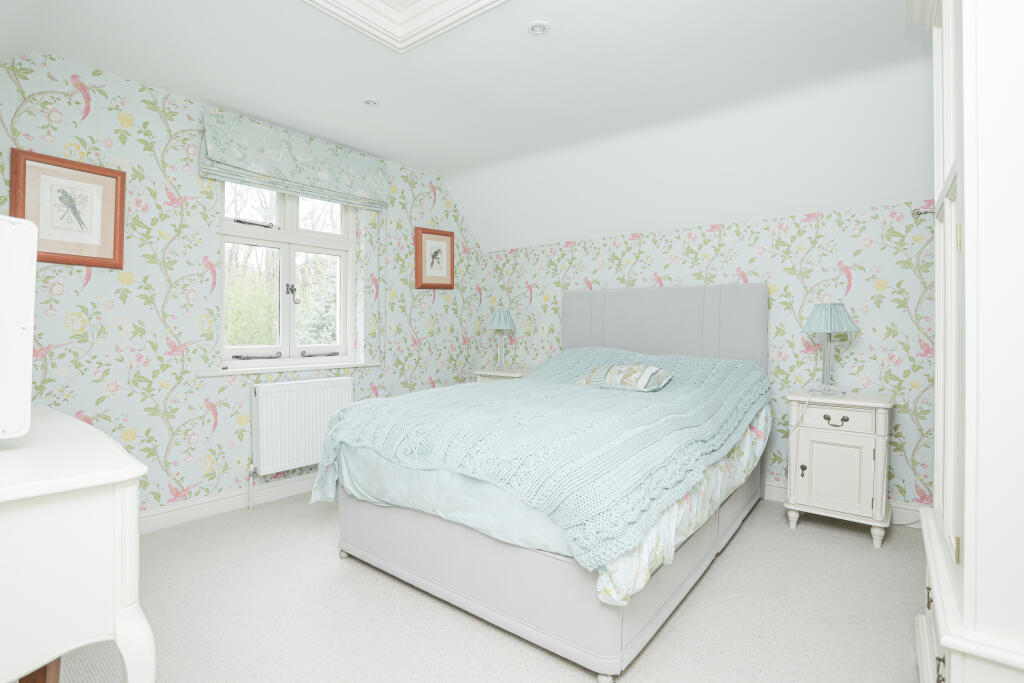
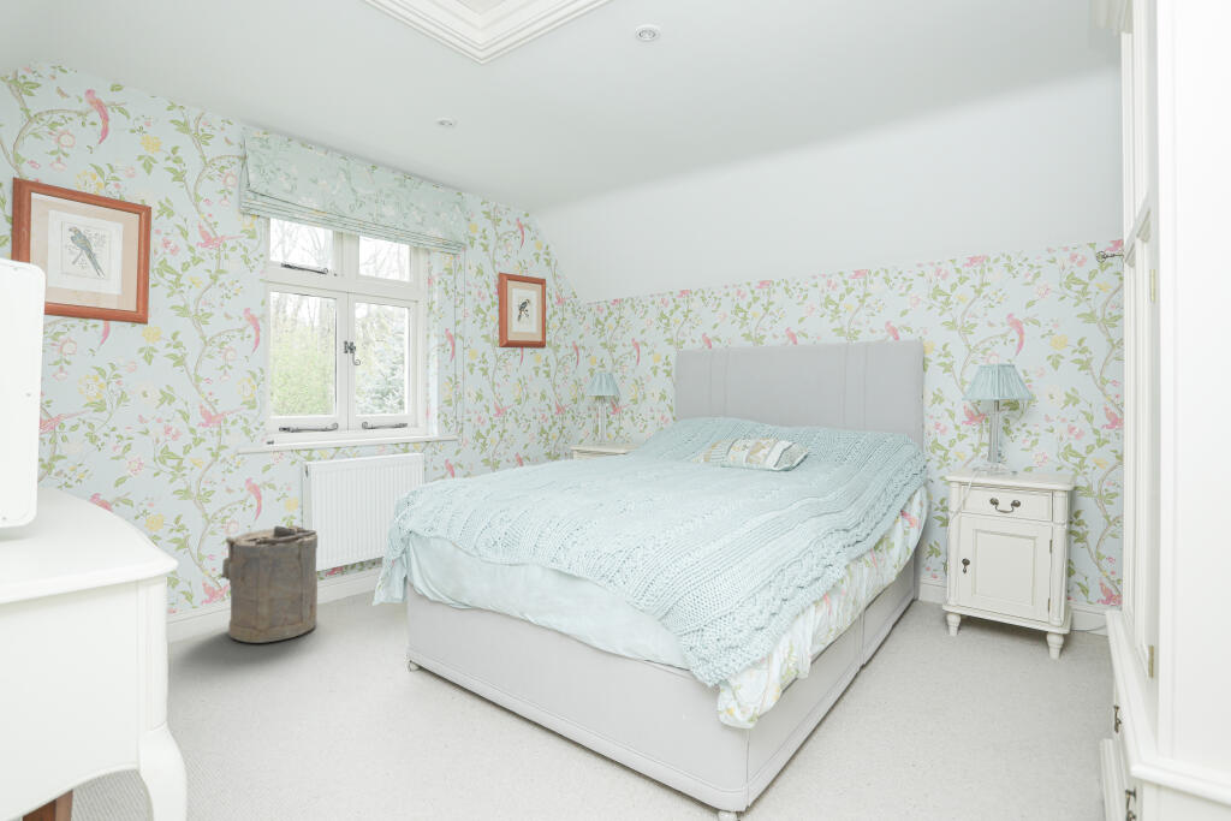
+ laundry hamper [219,524,319,644]
